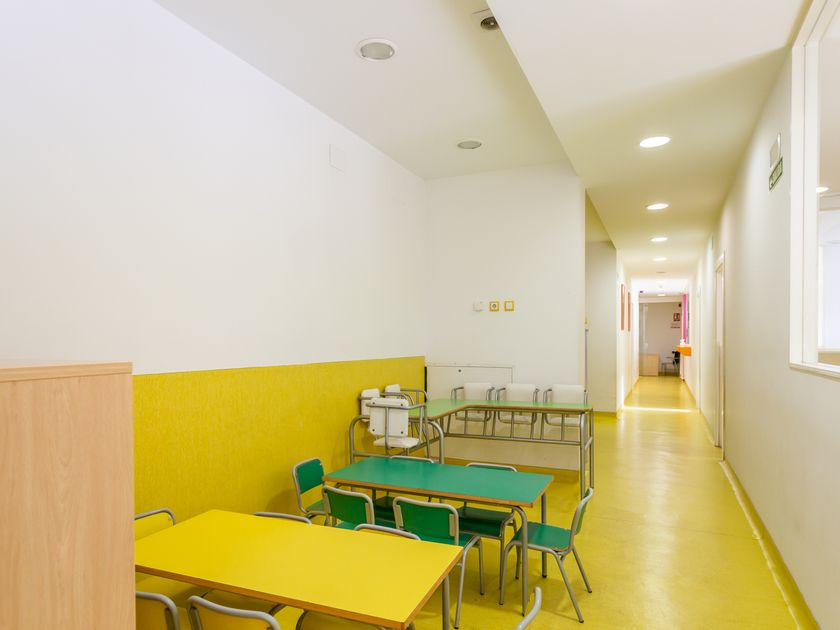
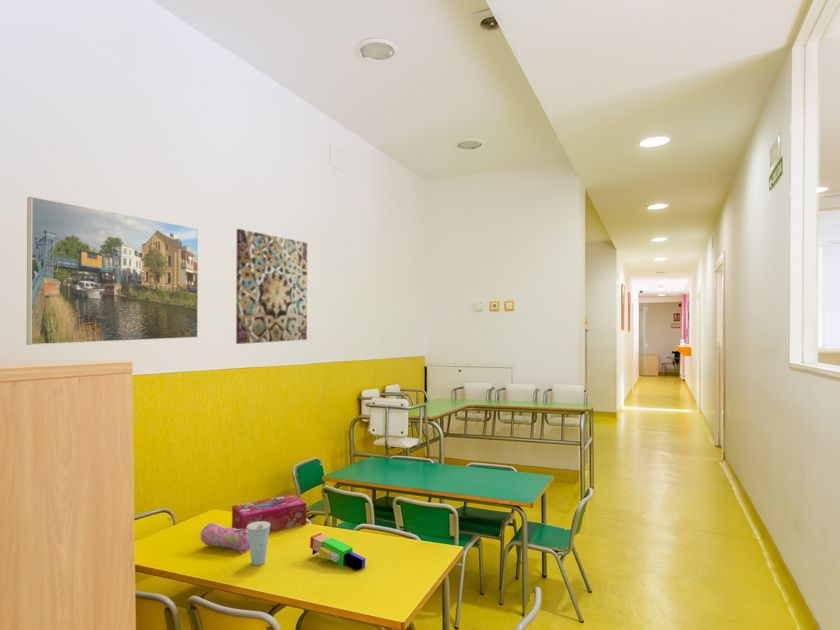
+ pencil case [200,522,250,554]
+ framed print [26,196,199,346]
+ tissue box [231,493,307,534]
+ cup [247,521,270,566]
+ wall art [235,228,308,345]
+ toy block figure [309,532,366,571]
